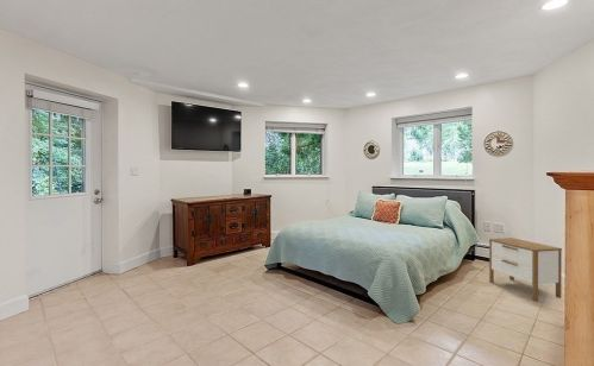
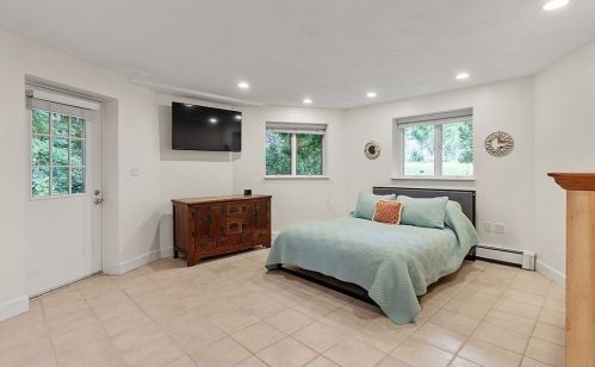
- nightstand [488,236,563,302]
